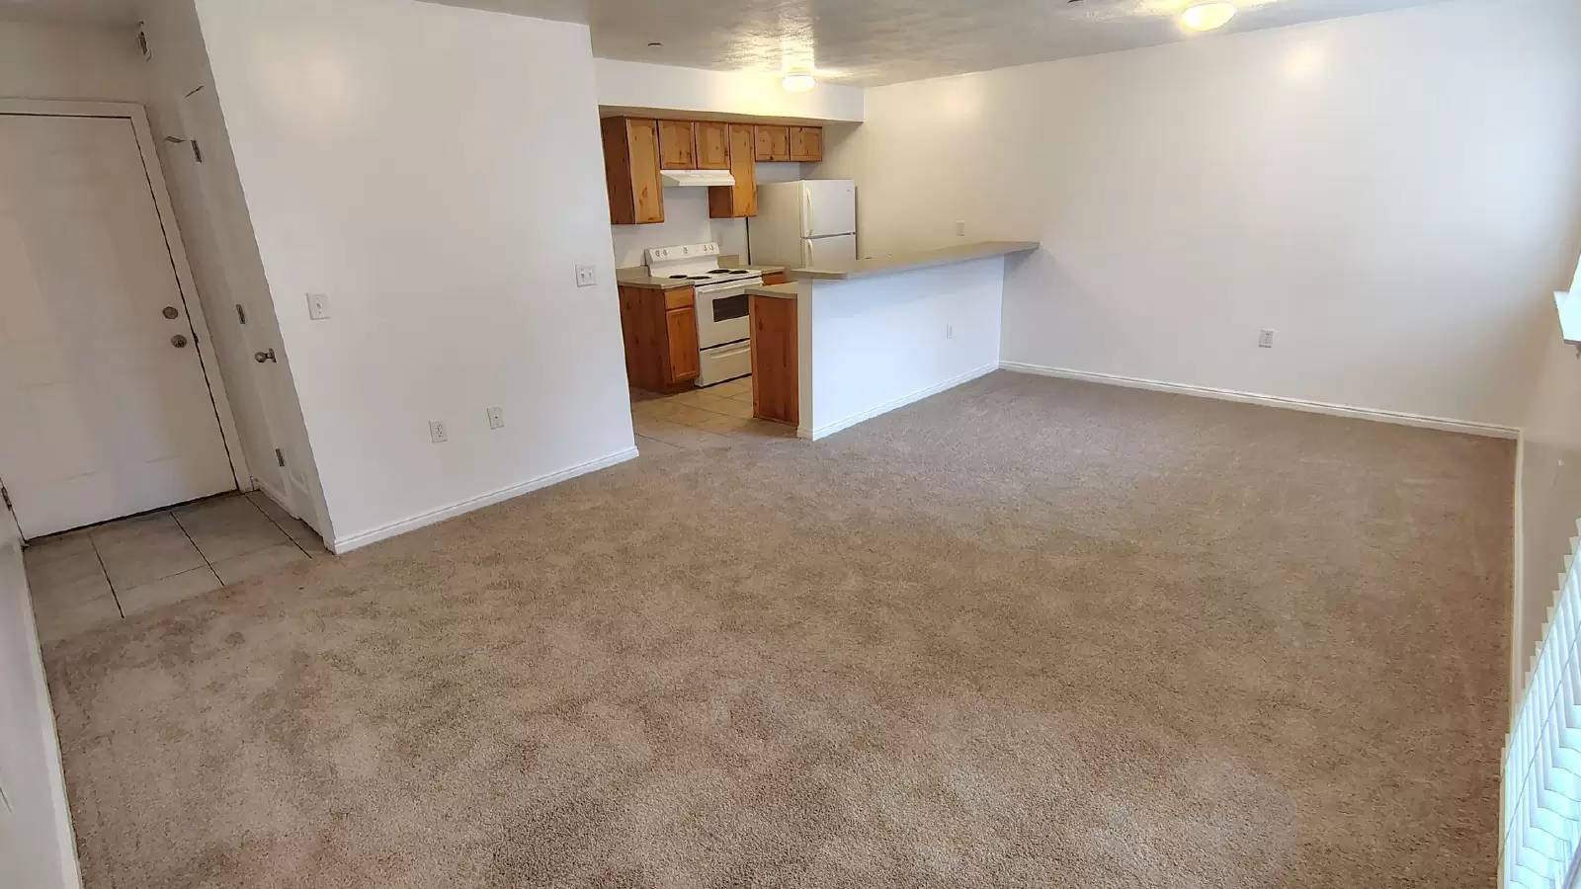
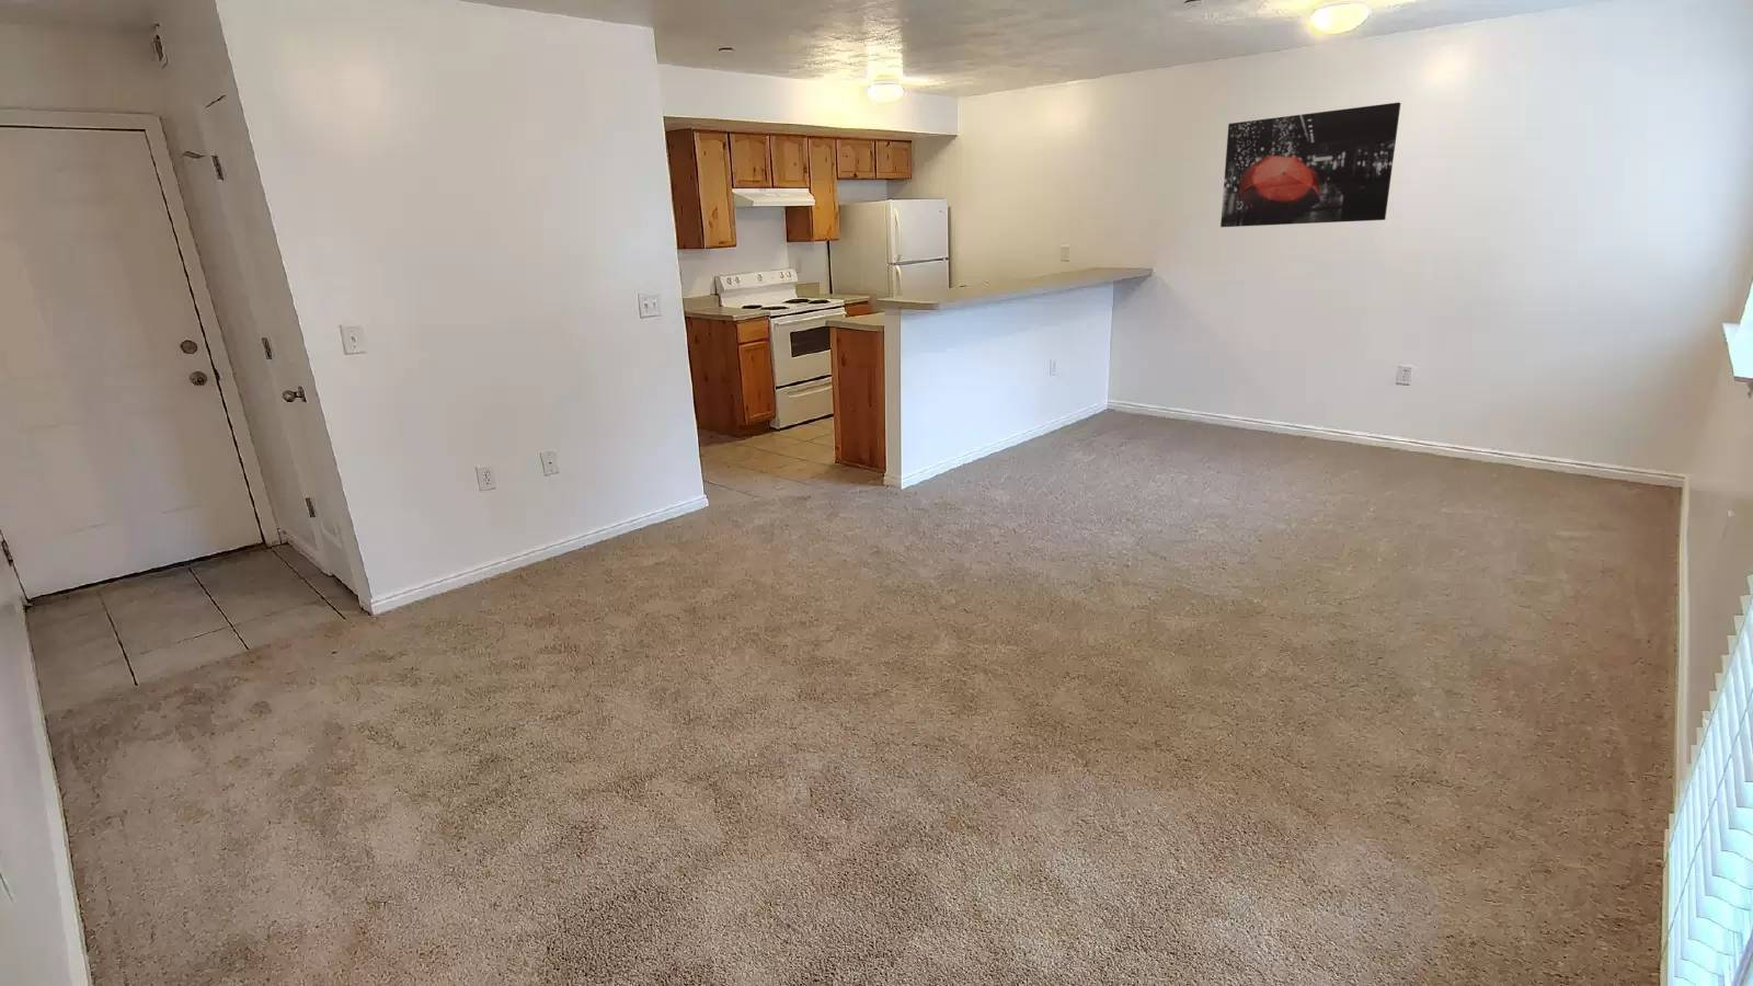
+ wall art [1220,101,1401,228]
